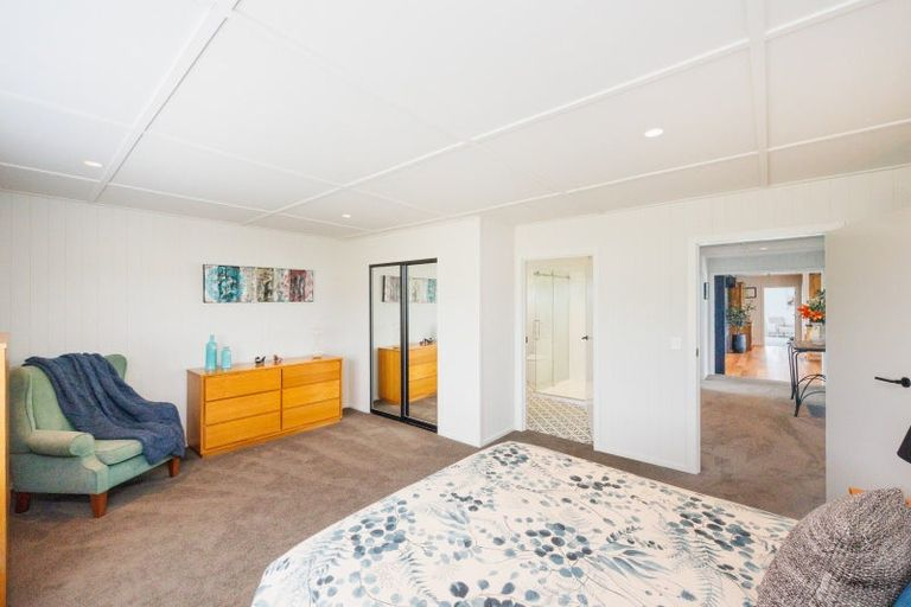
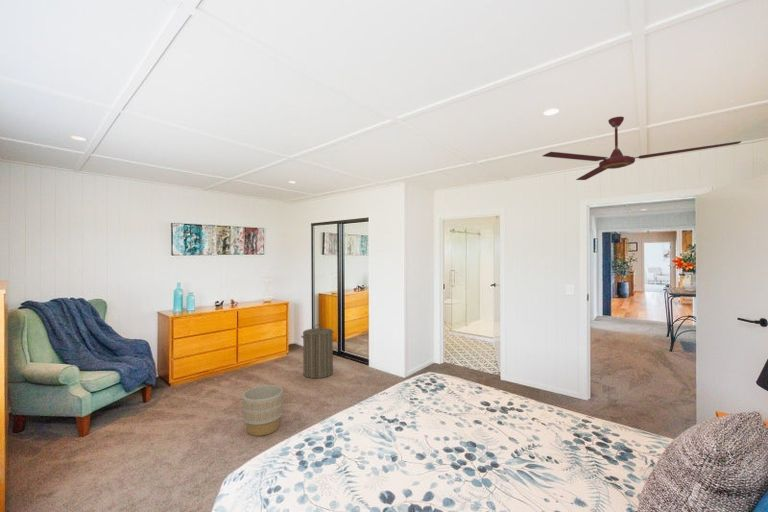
+ ceiling fan [542,116,742,181]
+ laundry hamper [300,323,334,379]
+ planter [242,384,284,437]
